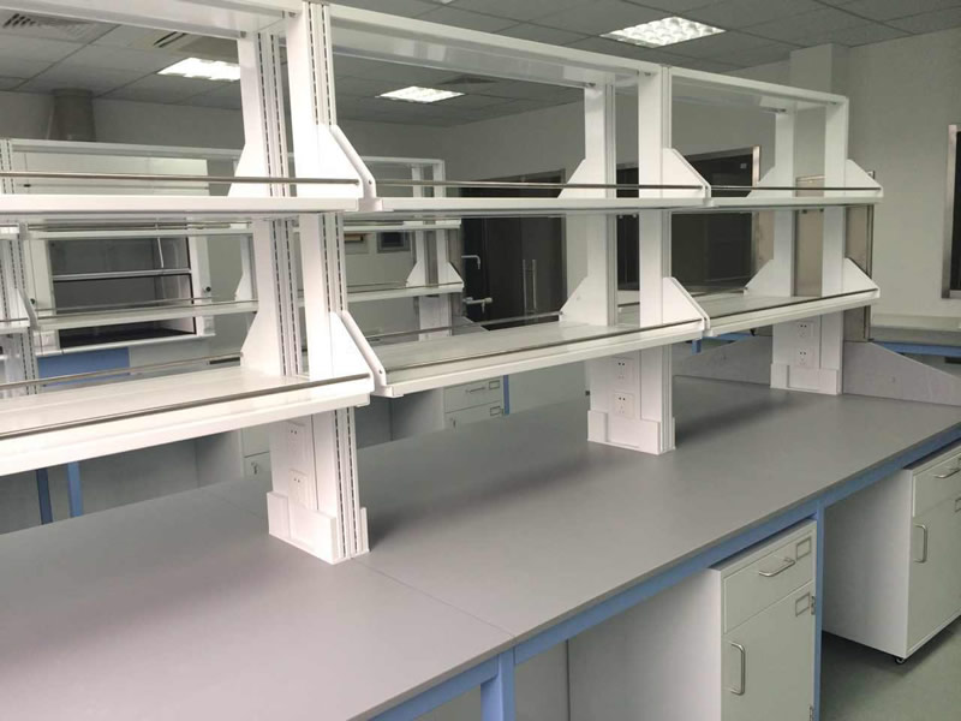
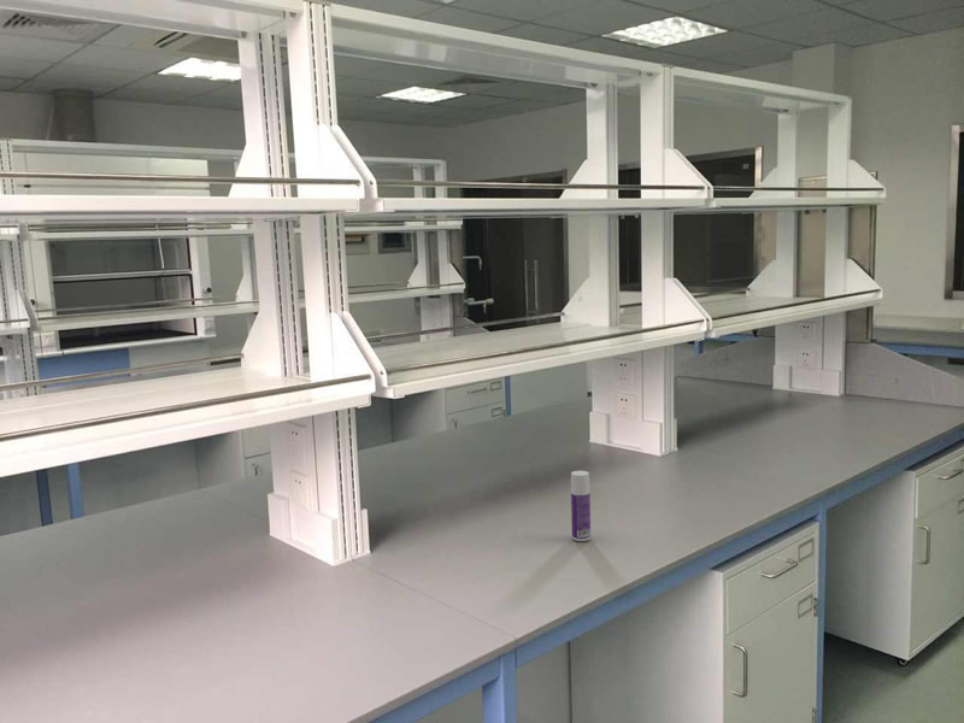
+ bottle [570,470,592,542]
